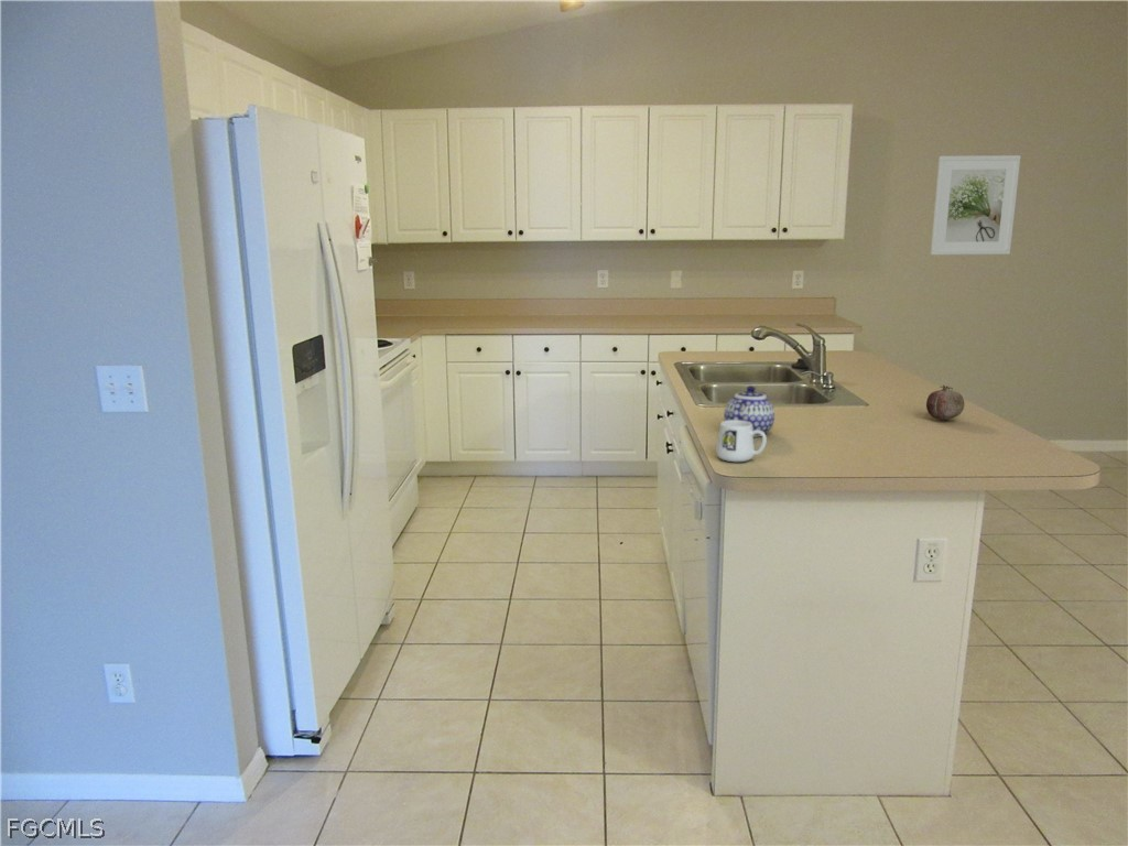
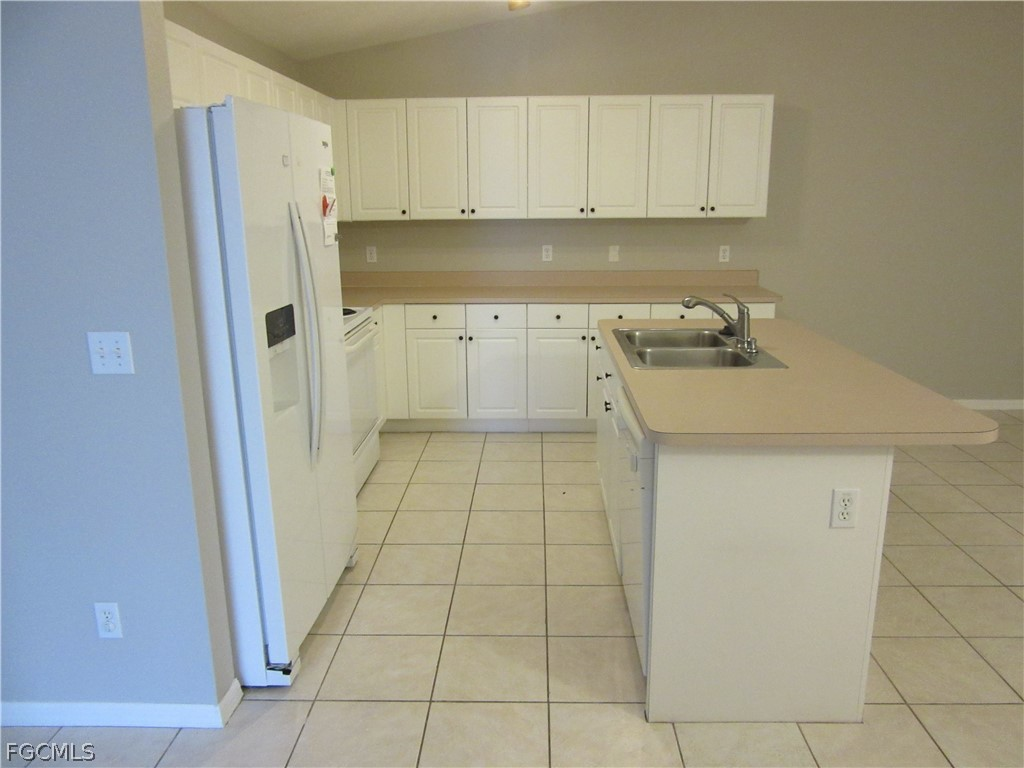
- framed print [930,154,1021,256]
- teapot [723,384,776,438]
- fruit [925,384,965,421]
- mug [715,420,768,463]
